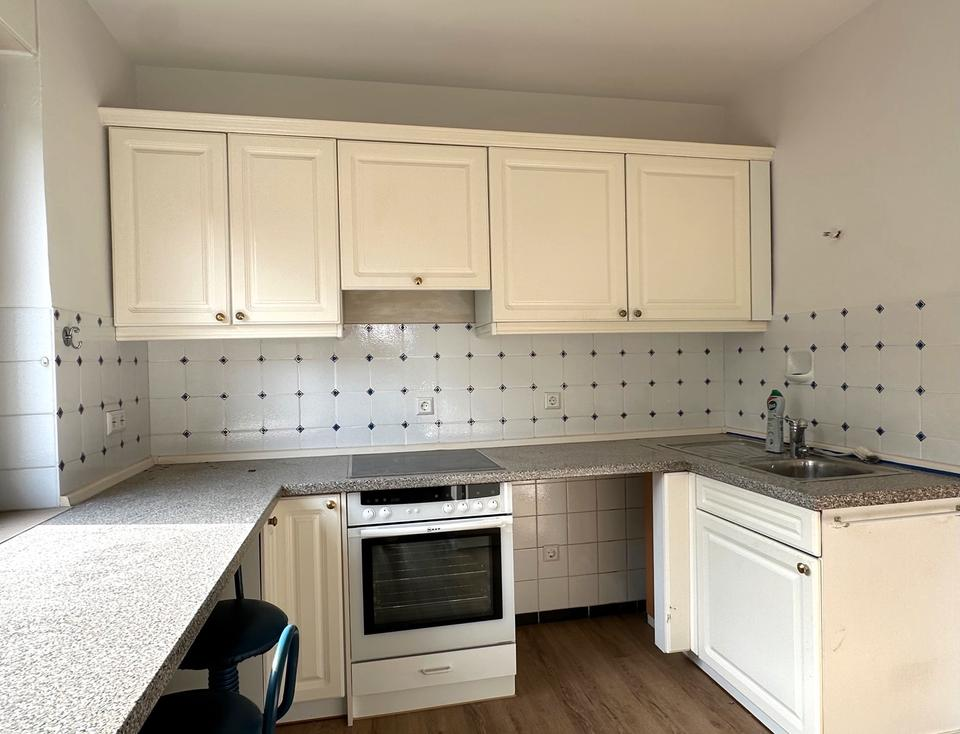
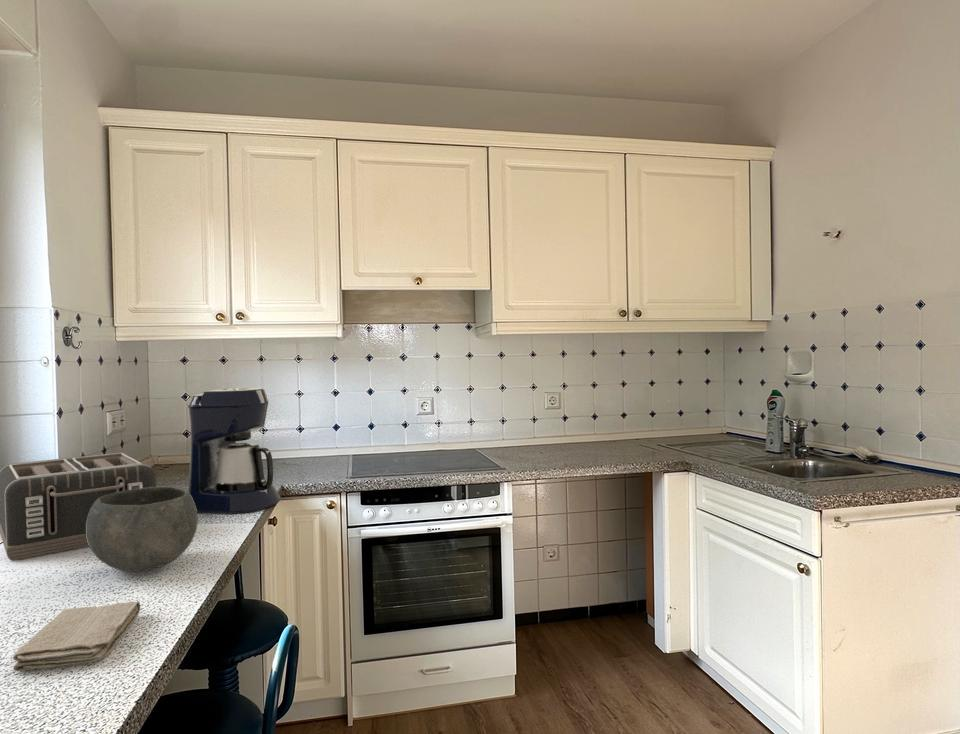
+ bowl [86,486,199,573]
+ toaster [0,452,157,561]
+ washcloth [12,601,141,672]
+ coffee maker [187,387,281,514]
